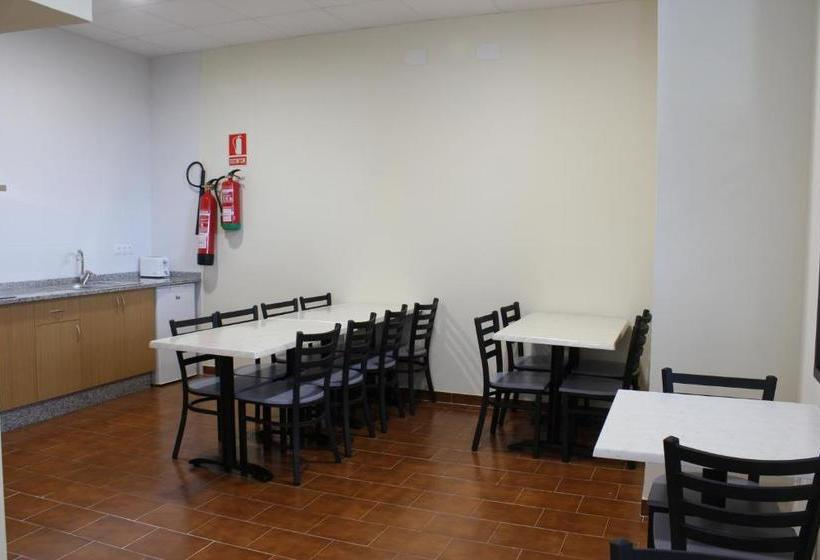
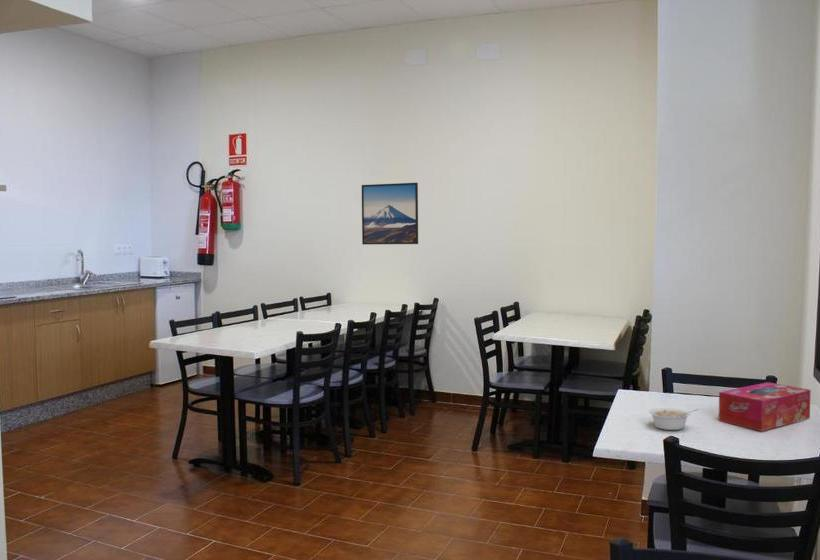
+ legume [648,407,700,431]
+ tissue box [718,381,812,432]
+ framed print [361,182,419,245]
